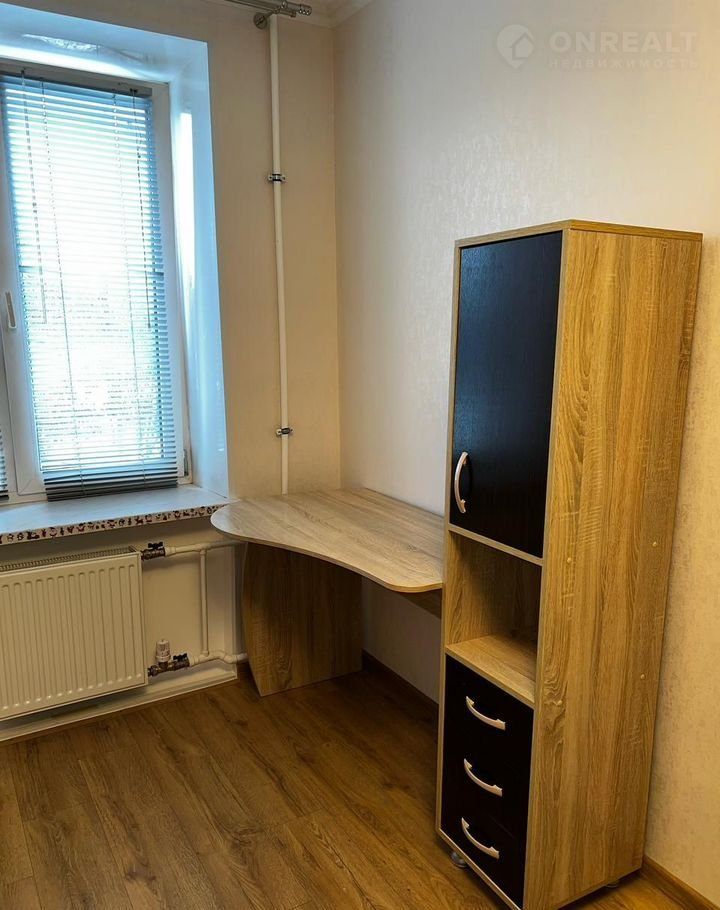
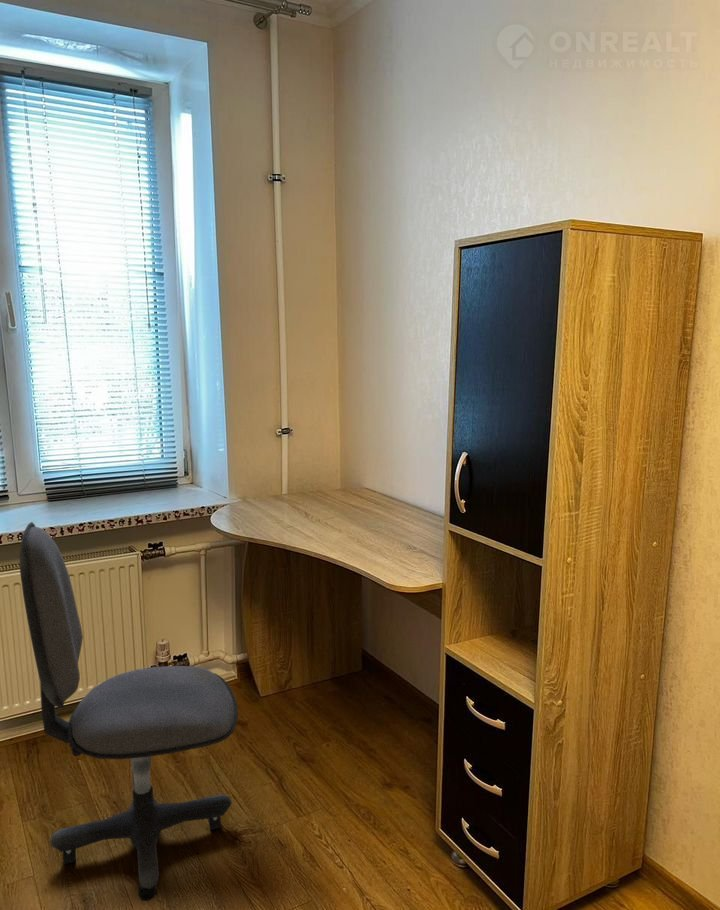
+ office chair [19,521,239,902]
